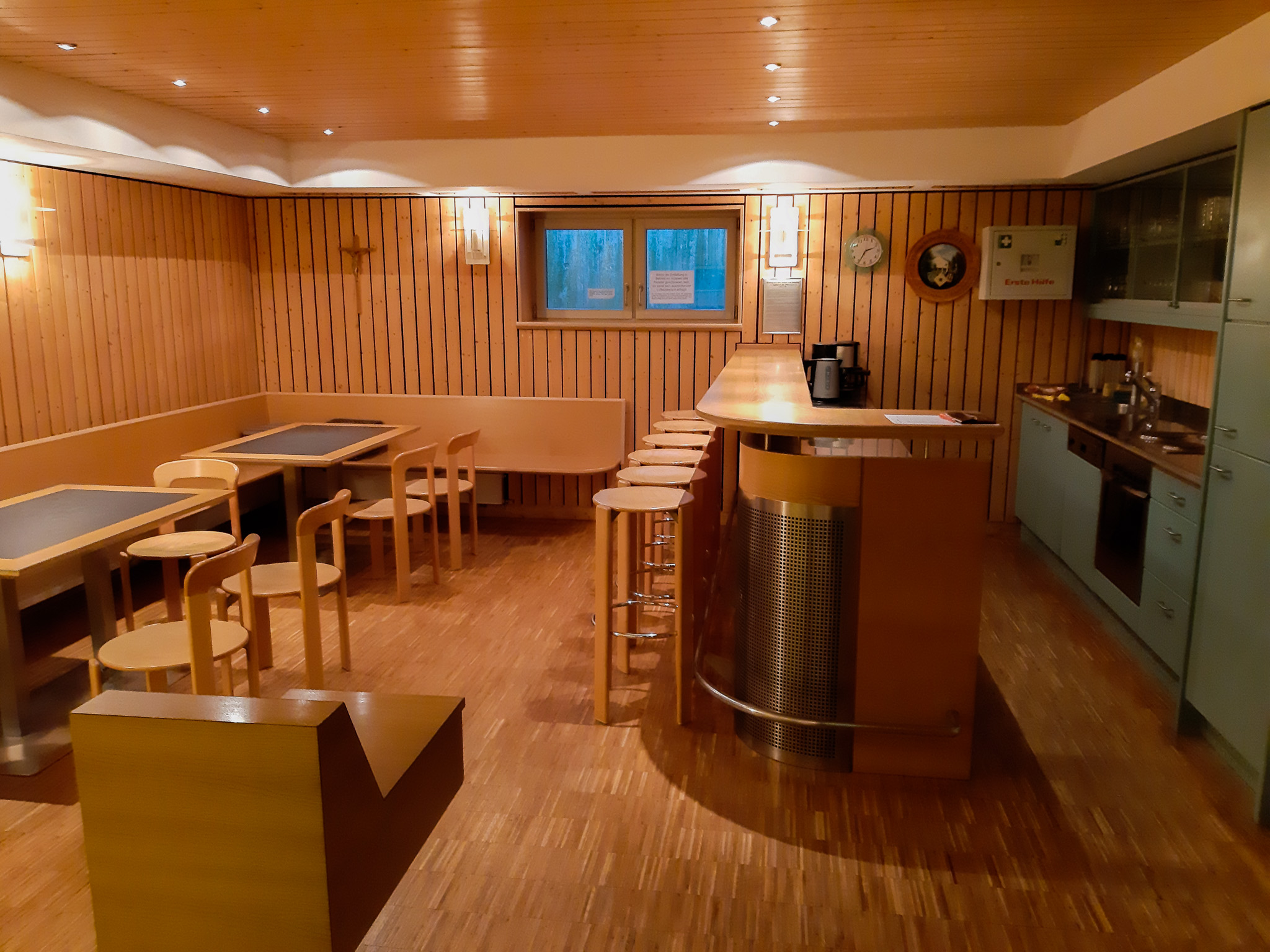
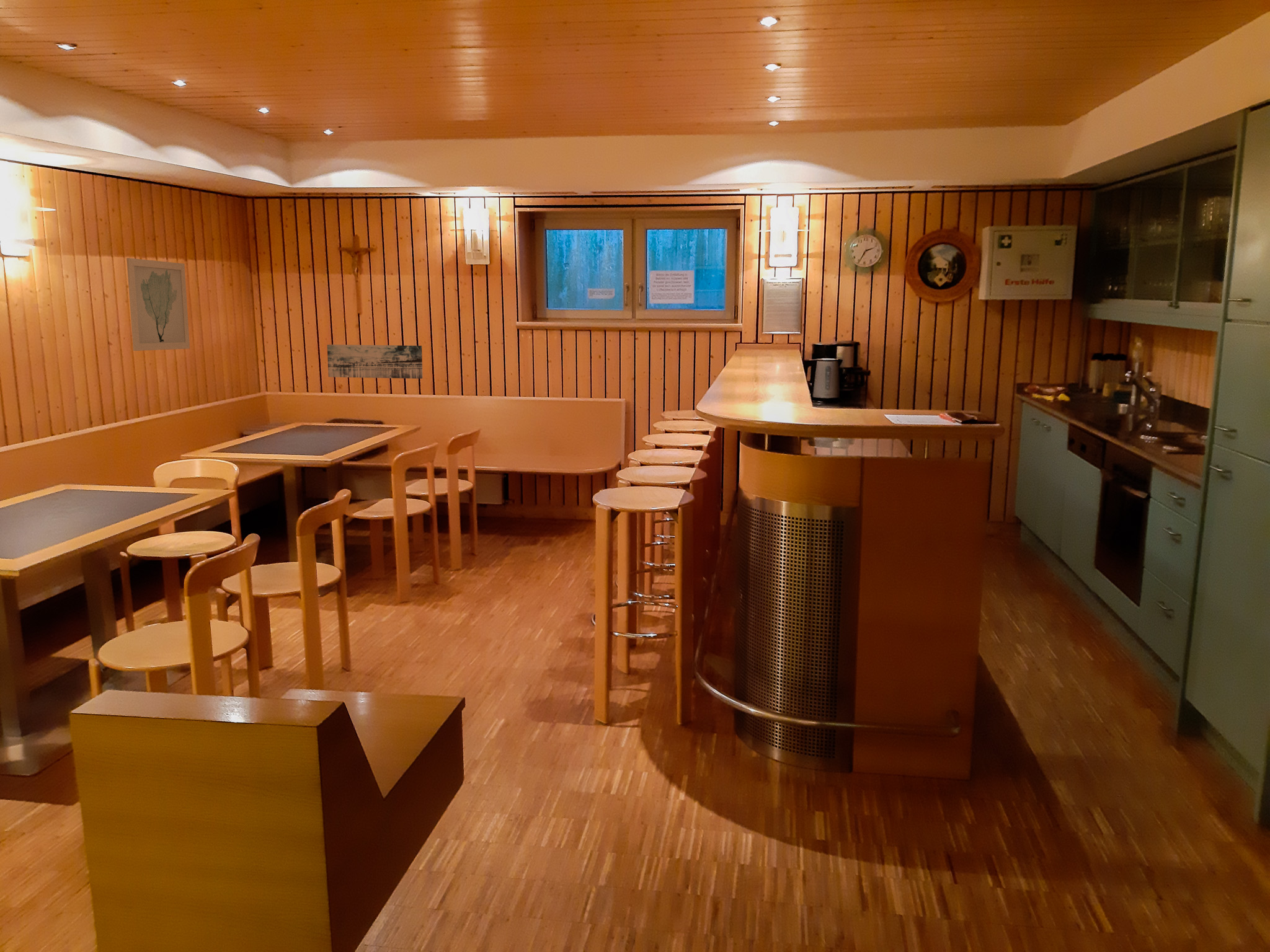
+ wall art [126,257,190,351]
+ wall art [327,344,424,379]
